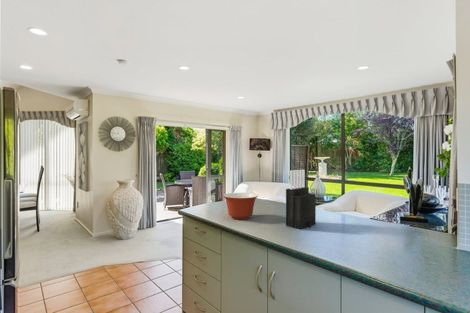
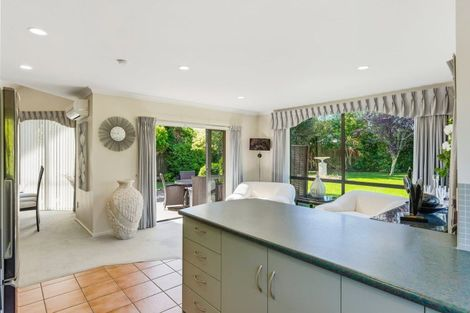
- knife block [285,169,317,230]
- mixing bowl [222,192,259,220]
